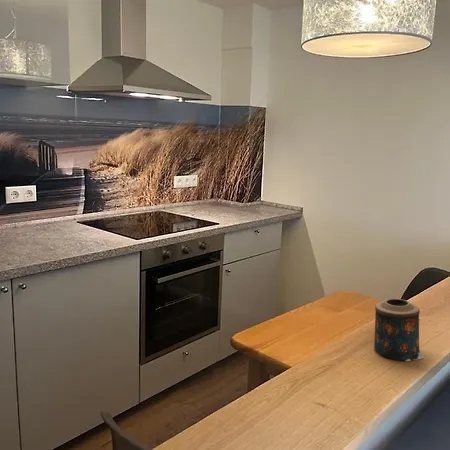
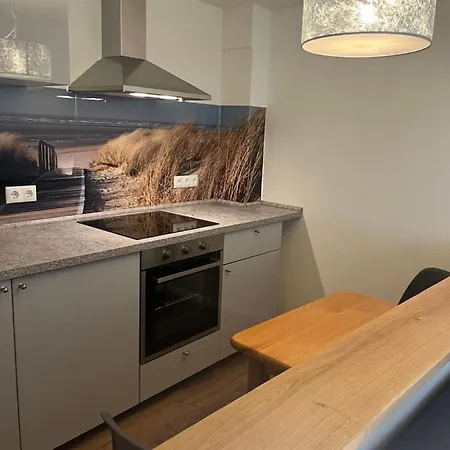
- candle [373,298,425,362]
